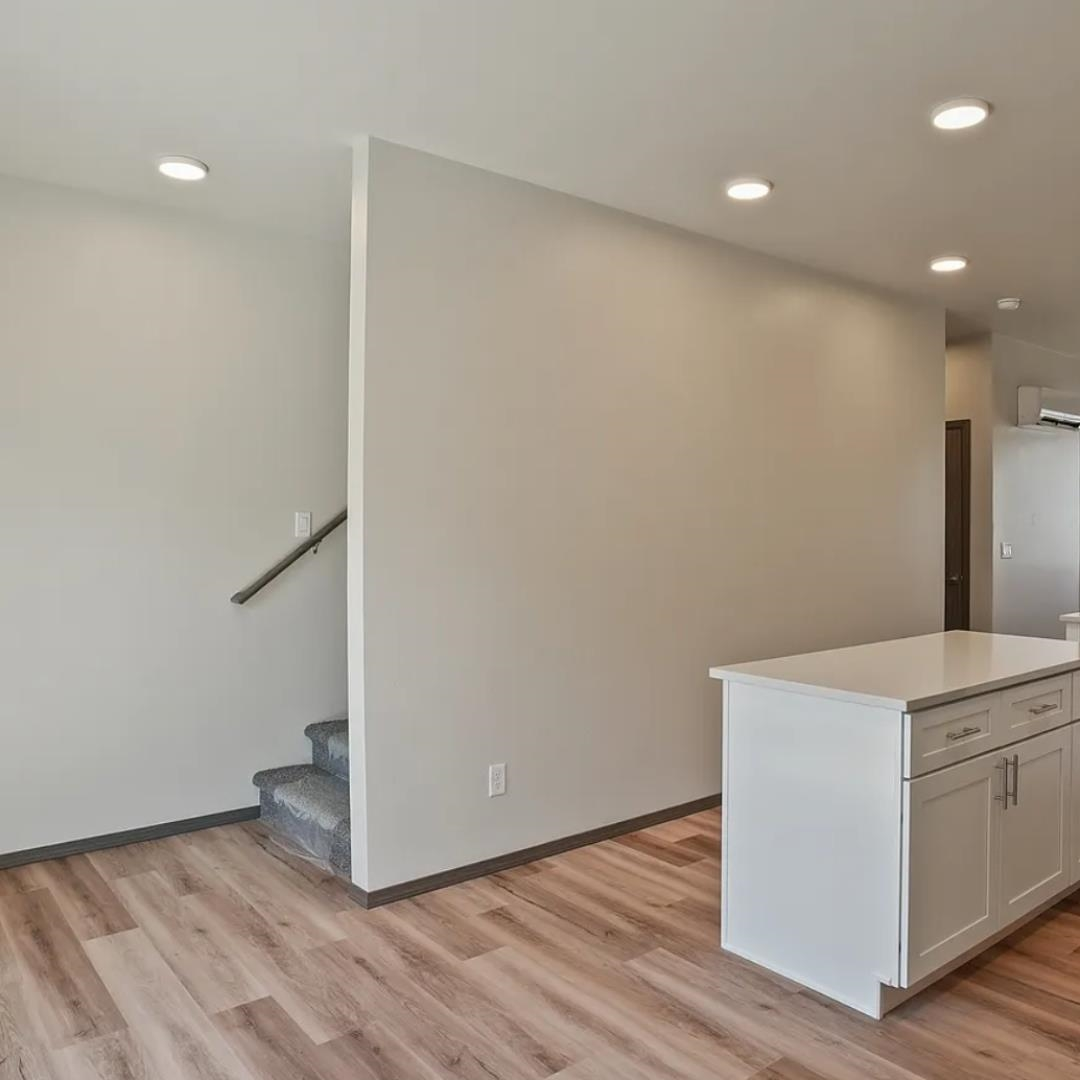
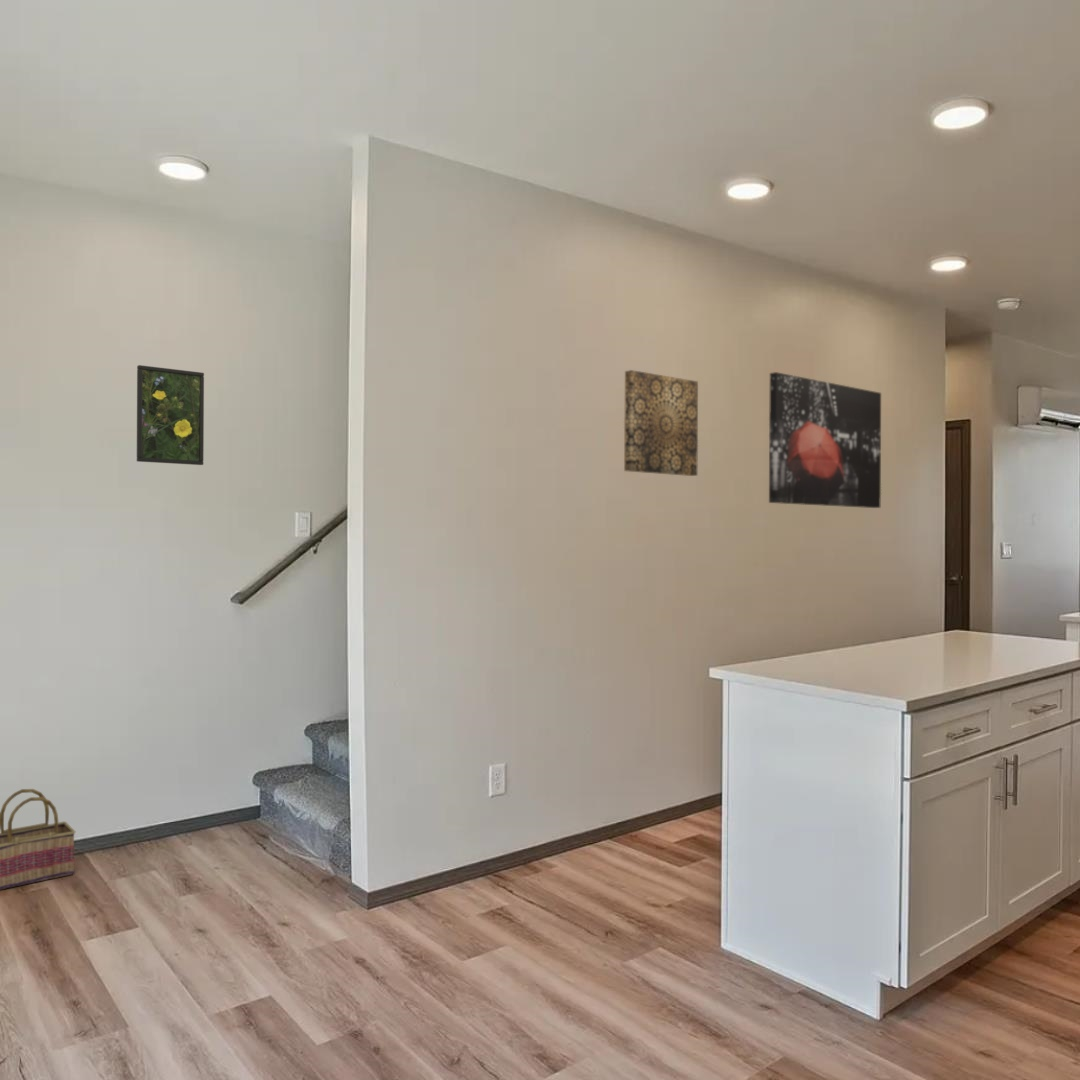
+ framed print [136,364,205,466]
+ basket [0,788,76,891]
+ wall art [768,371,882,509]
+ wall art [623,369,699,477]
